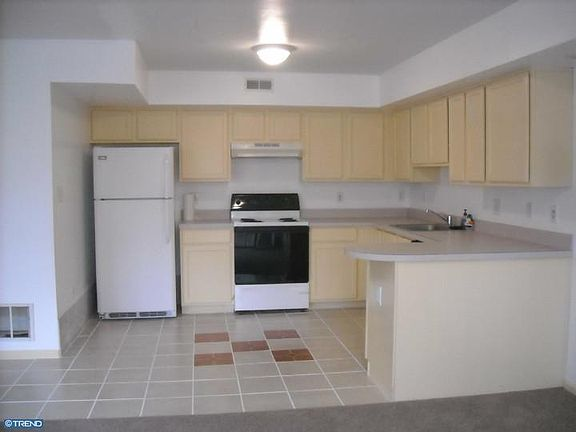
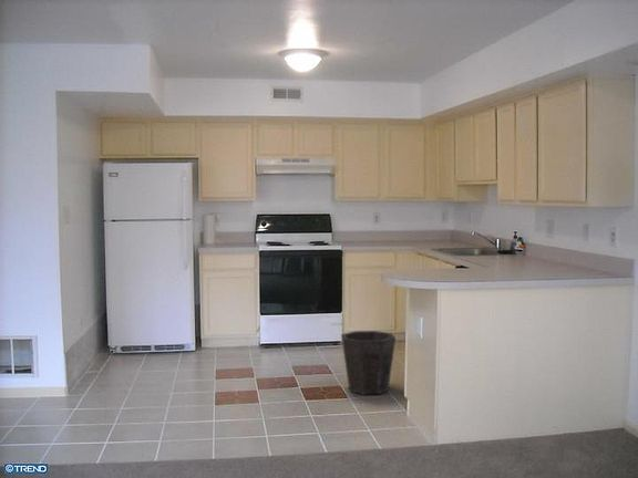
+ waste bin [340,330,397,395]
